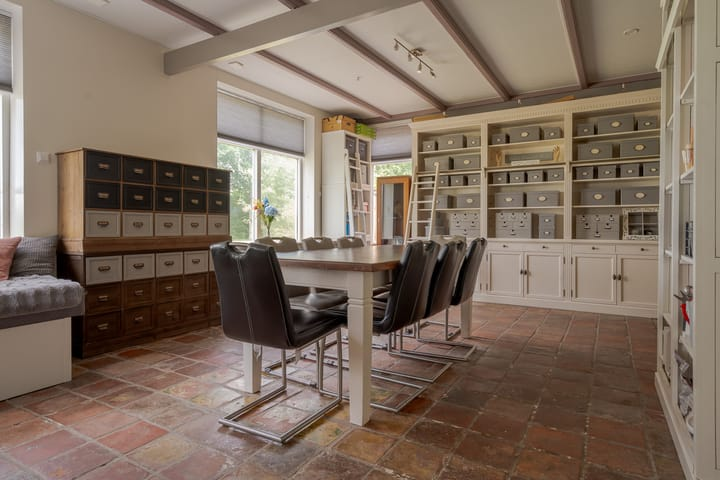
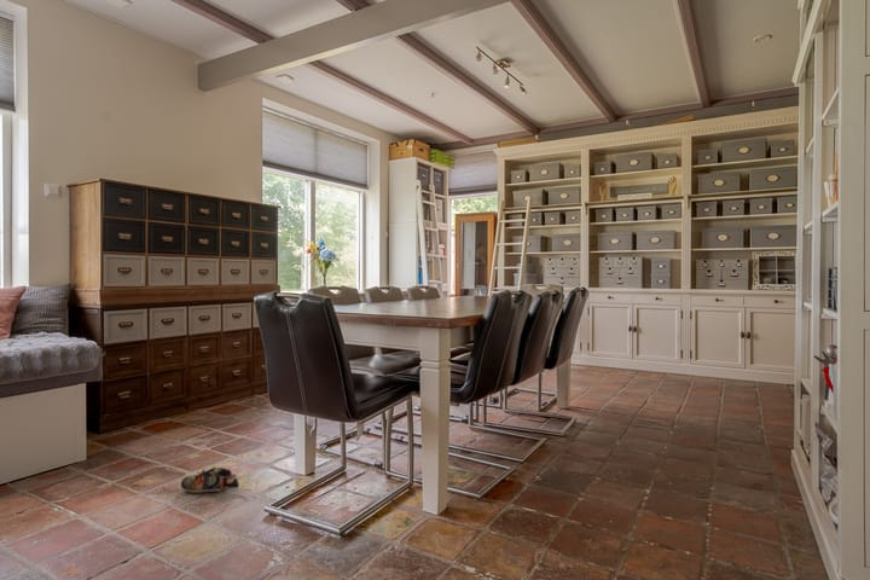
+ shoe [180,466,239,494]
